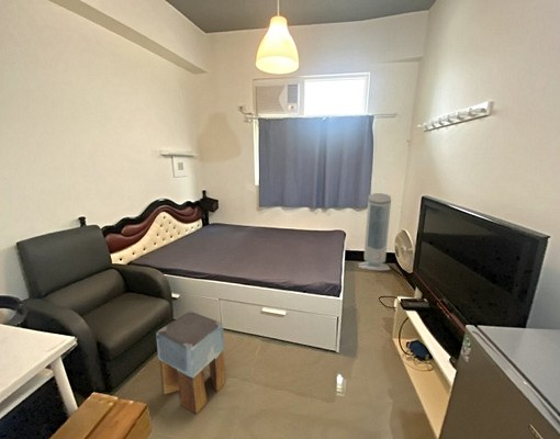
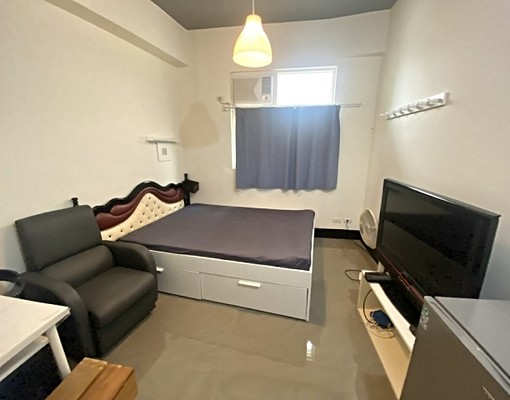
- stool [155,311,226,415]
- air purifier [357,192,392,272]
